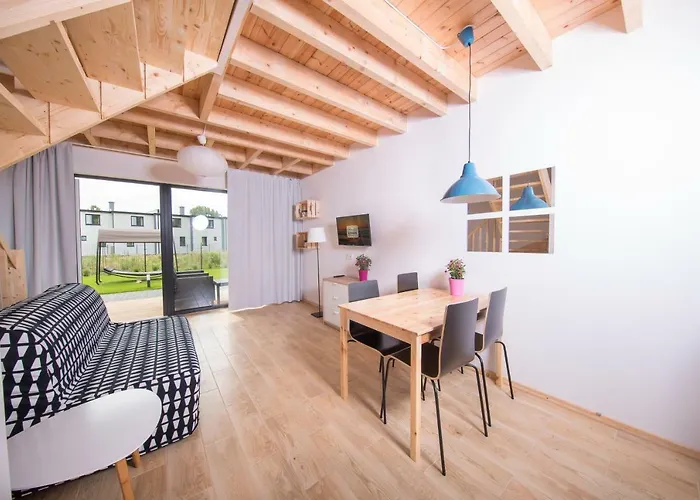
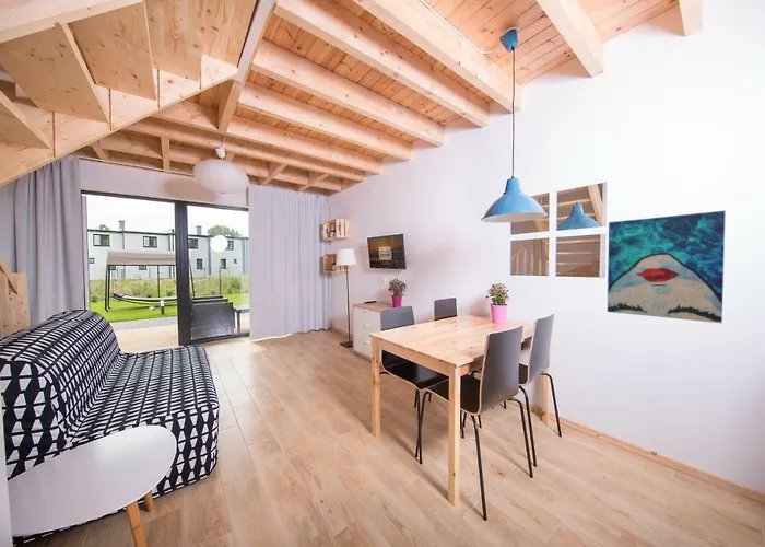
+ wall art [607,209,727,324]
